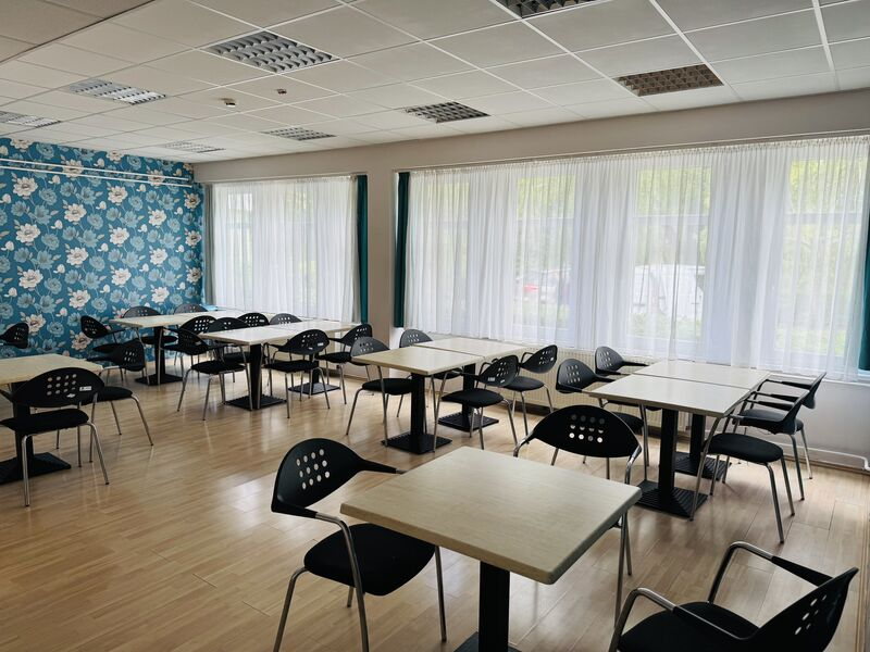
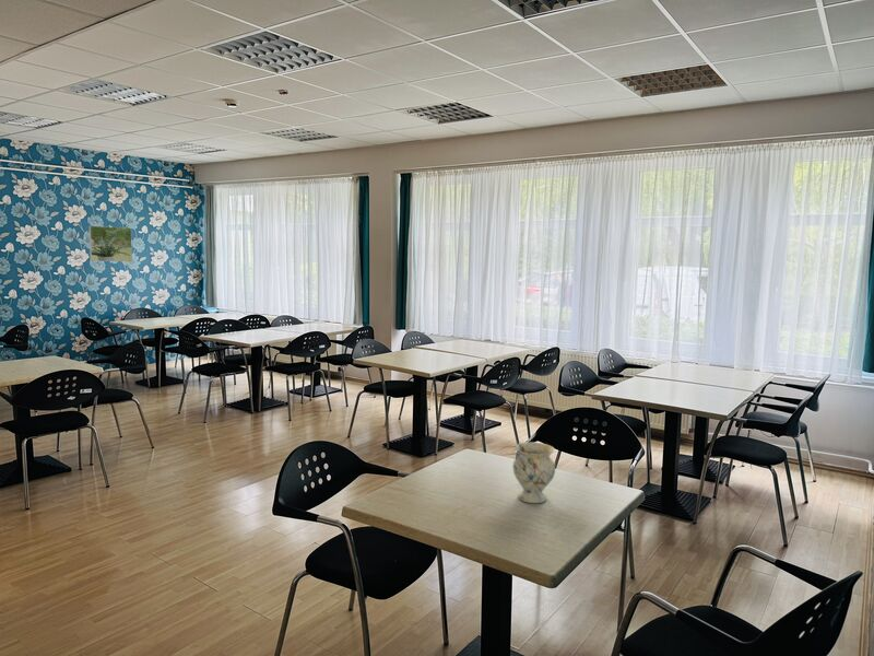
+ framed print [88,225,133,262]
+ vase [512,441,556,504]
